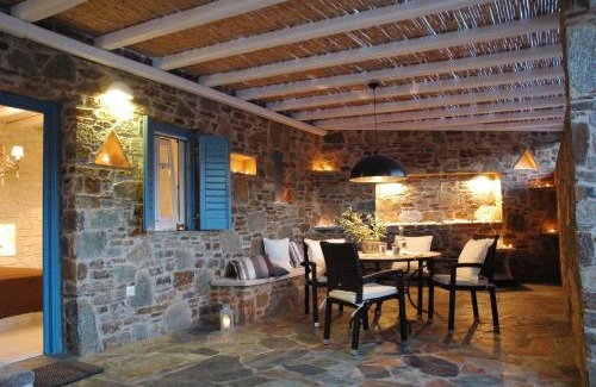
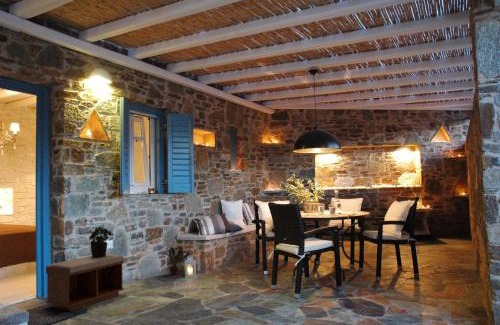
+ potted plant [161,246,191,276]
+ bench [45,253,125,312]
+ potted plant [88,224,115,258]
